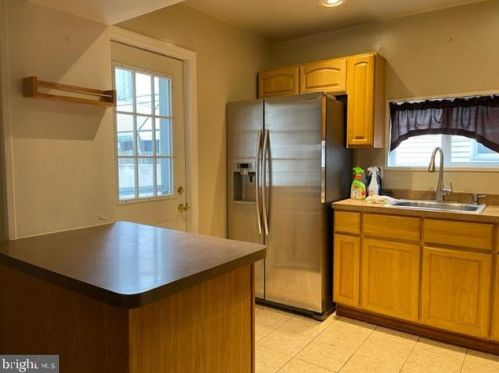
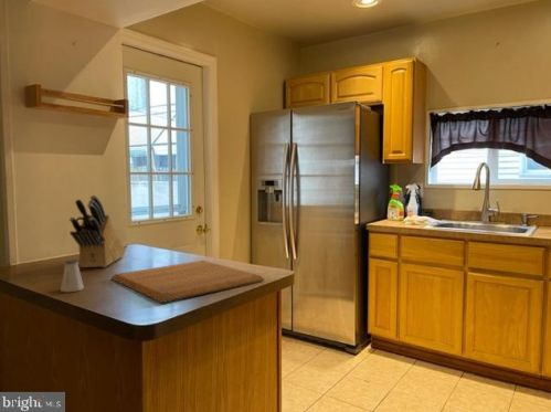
+ saltshaker [60,258,85,293]
+ knife block [68,194,126,268]
+ chopping board [110,260,265,304]
